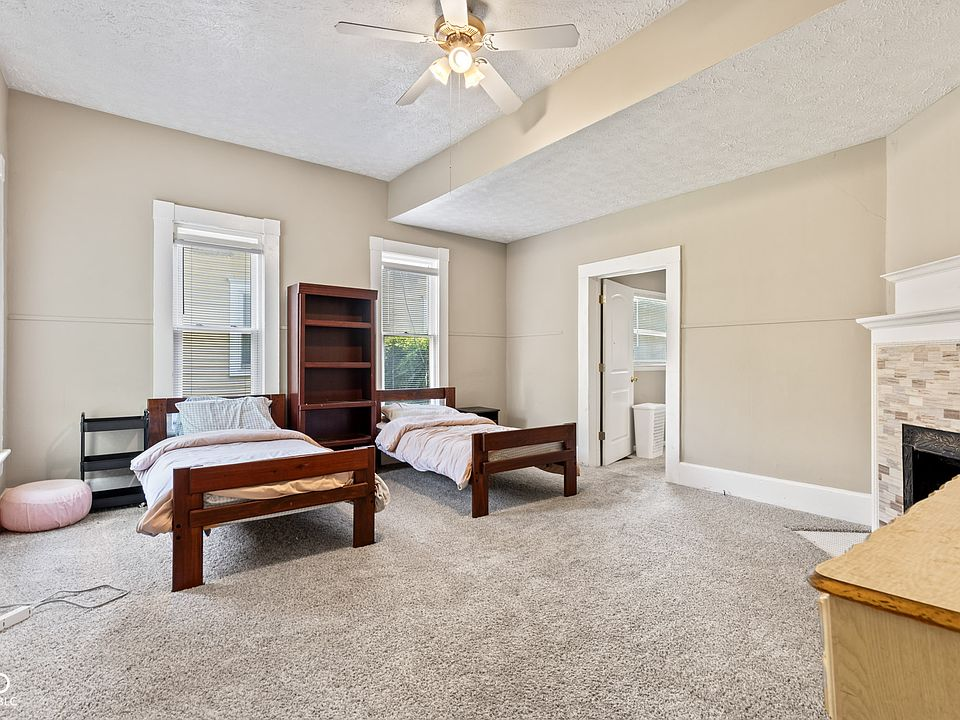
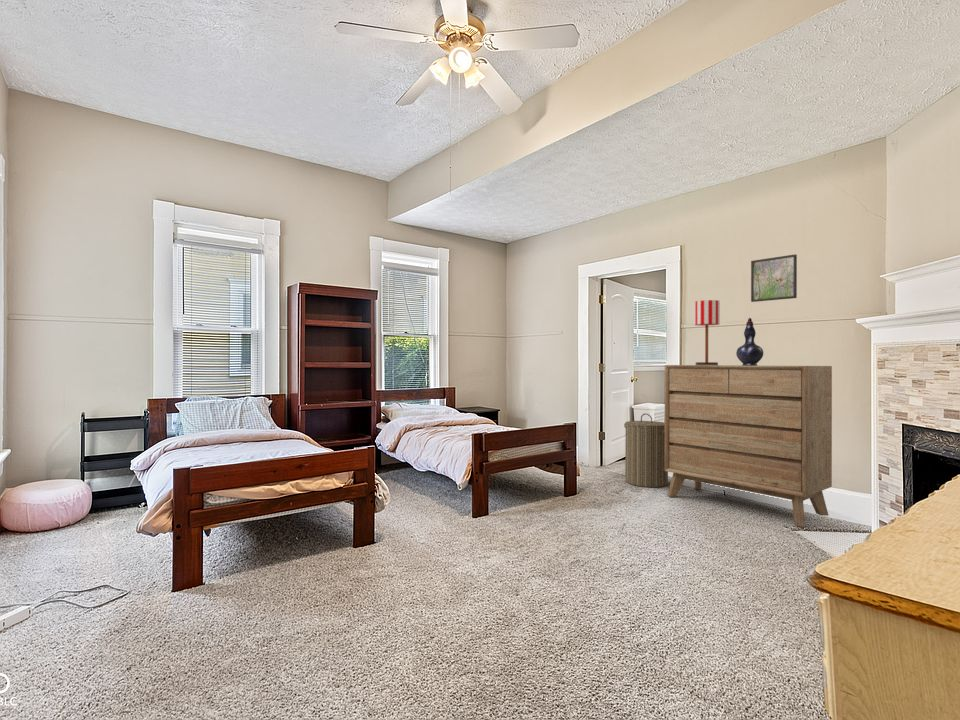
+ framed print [750,253,798,303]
+ table lamp [693,299,721,365]
+ laundry hamper [623,412,669,488]
+ dresser [664,364,833,528]
+ decorative vase [735,317,764,366]
